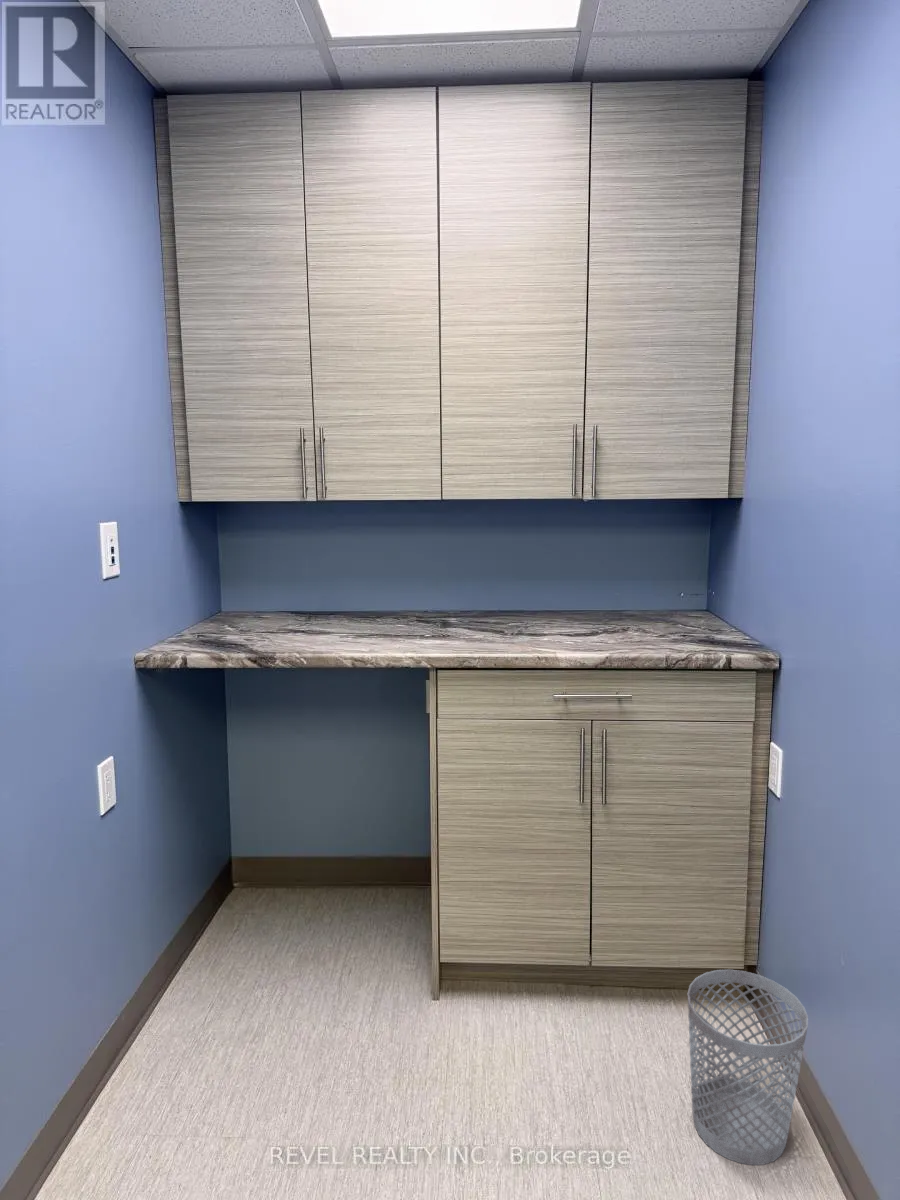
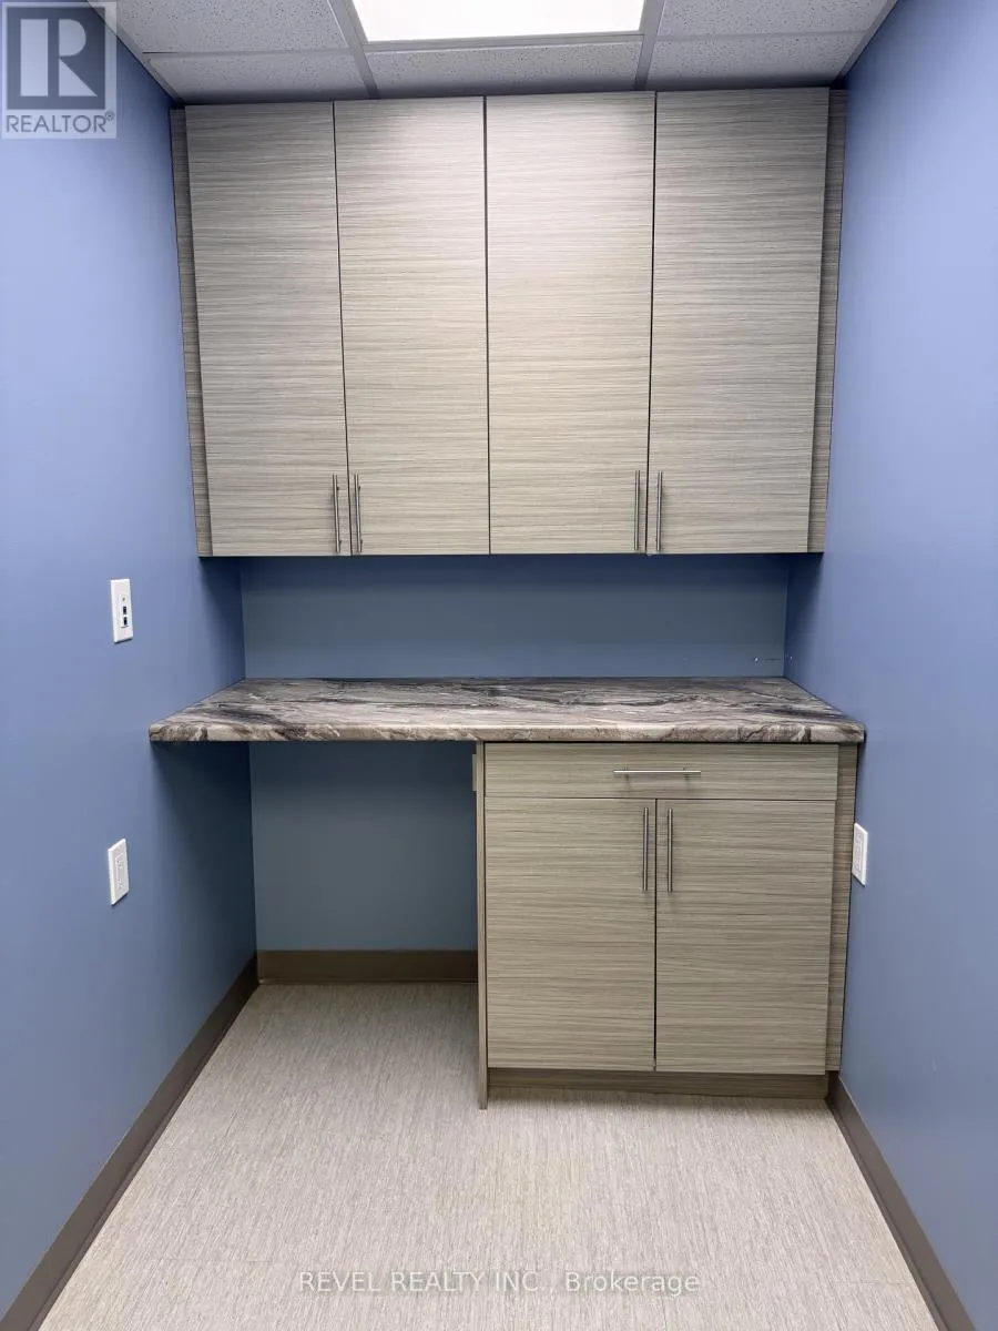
- wastebasket [687,969,809,1166]
